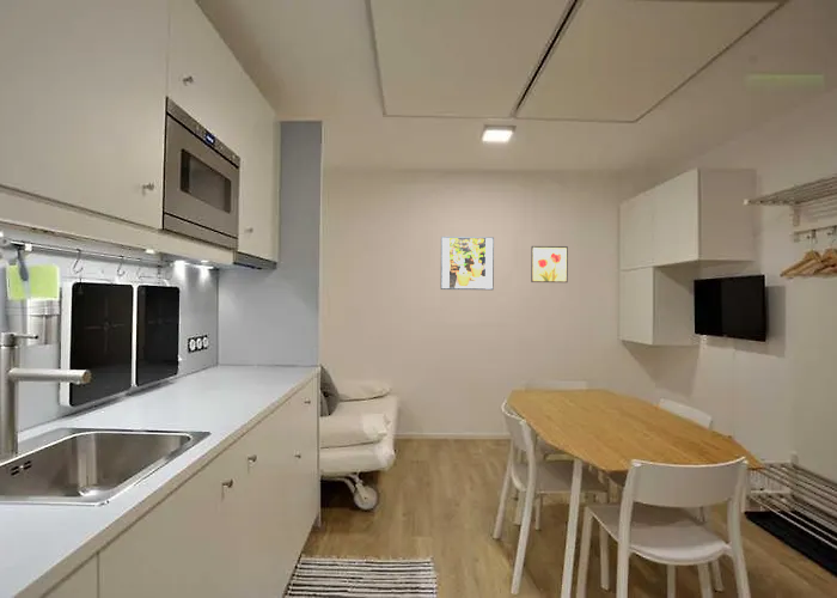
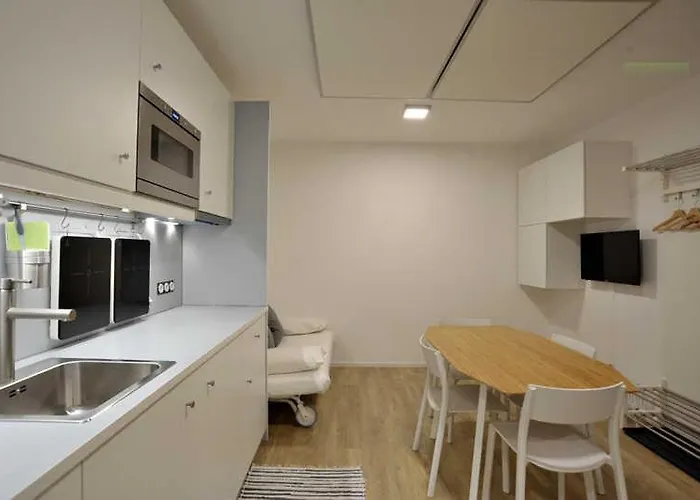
- wall art [530,245,569,283]
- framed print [440,236,495,291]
